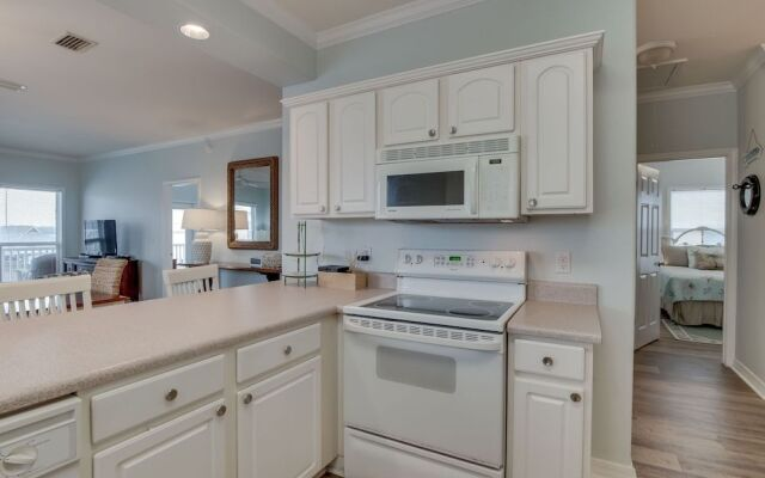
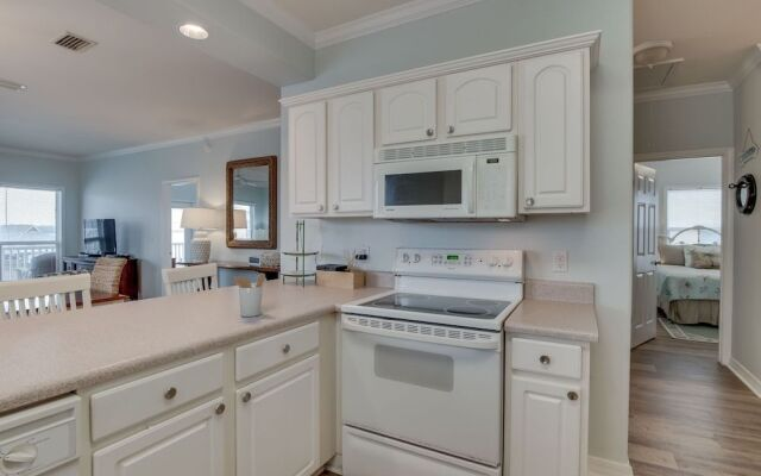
+ utensil holder [233,271,266,318]
